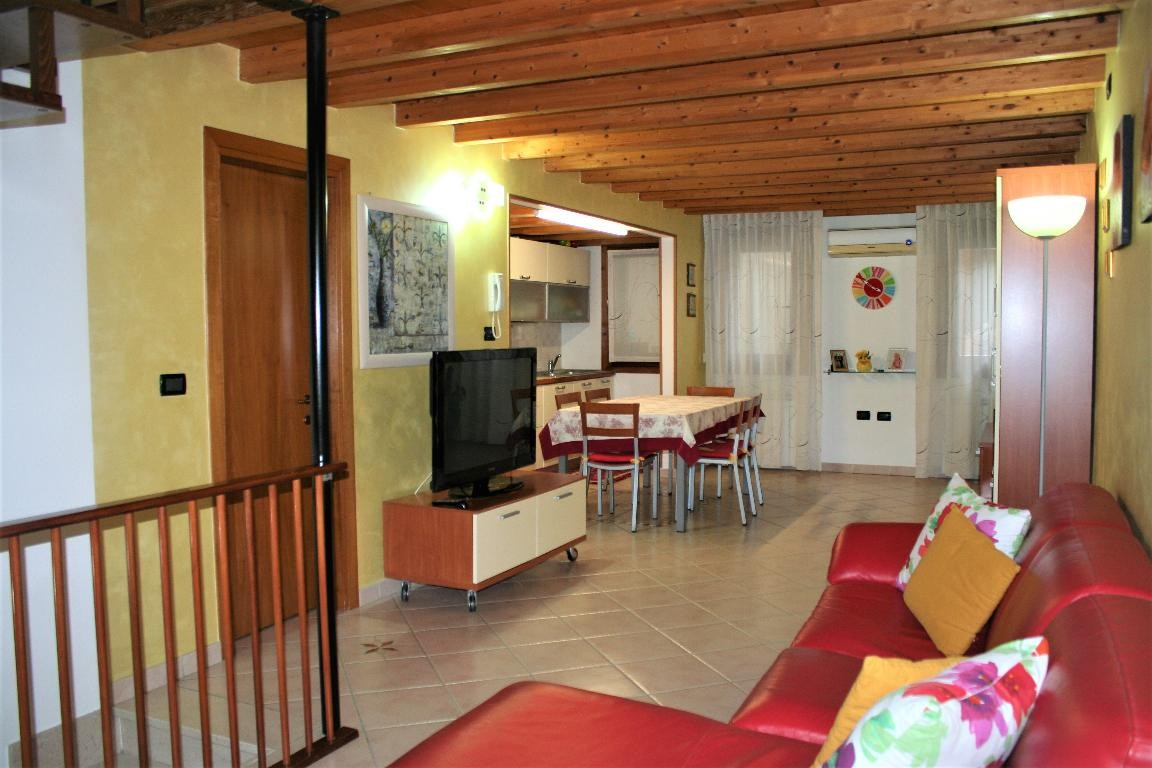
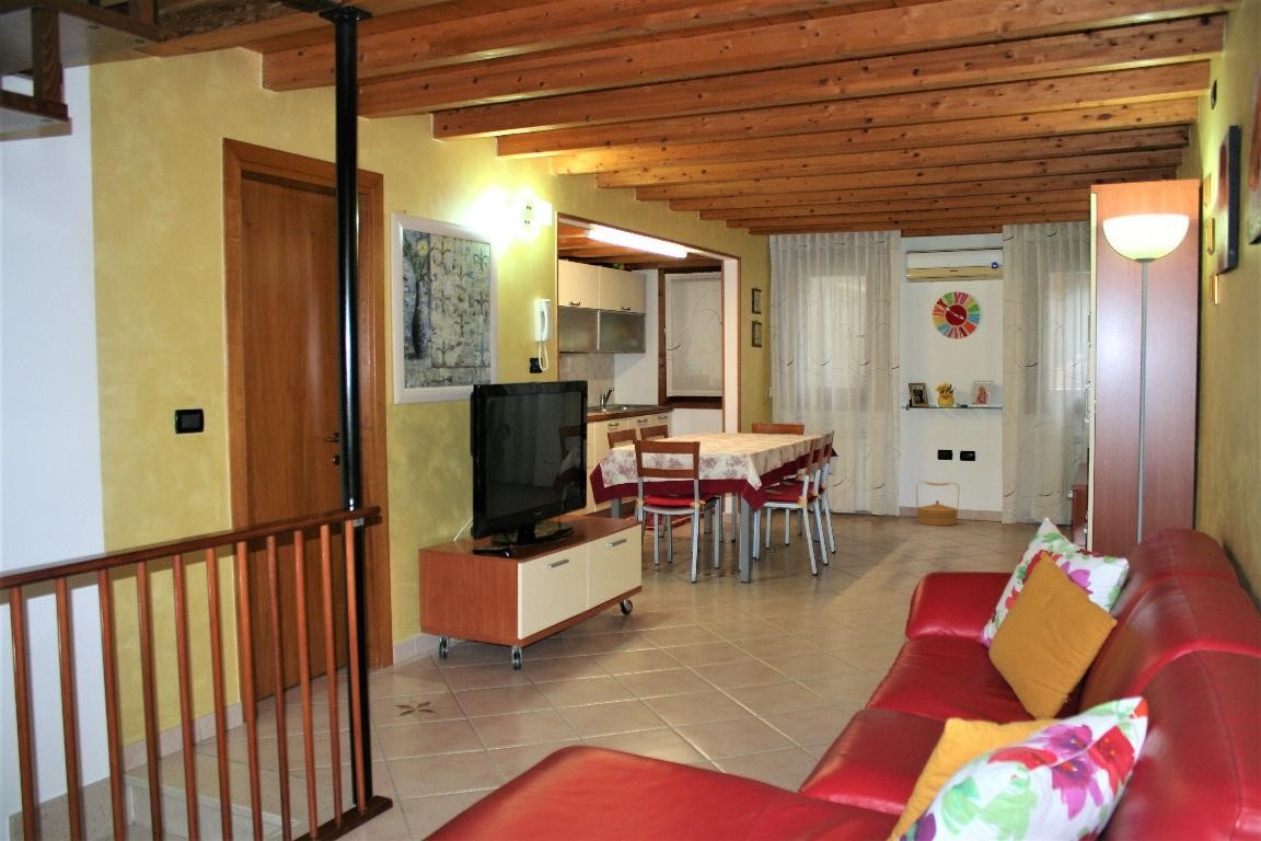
+ basket [915,481,960,527]
